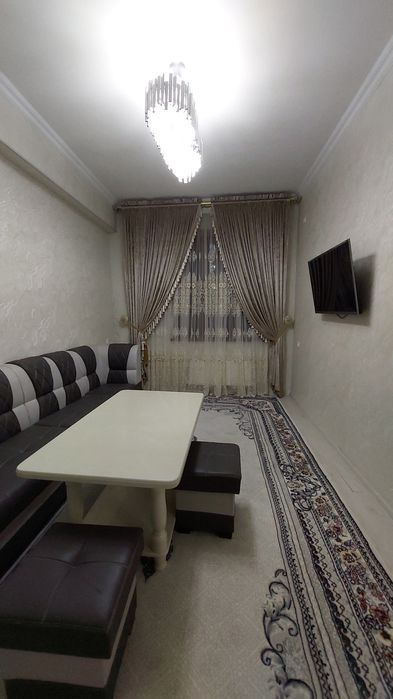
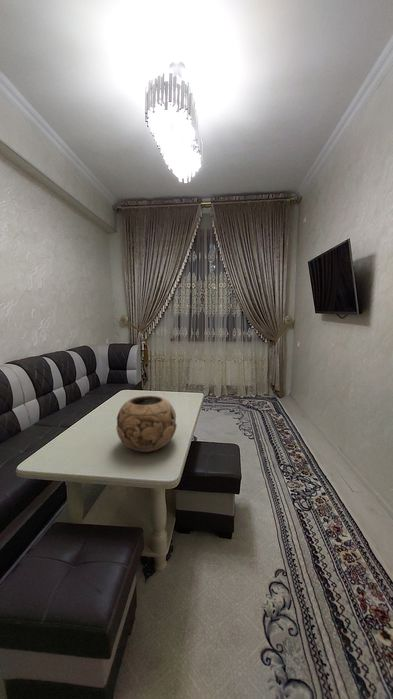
+ decorative bowl [115,395,178,453]
